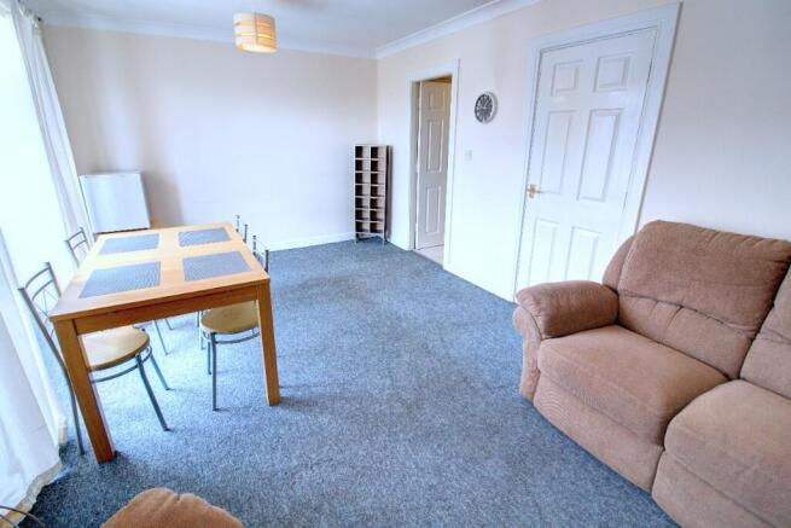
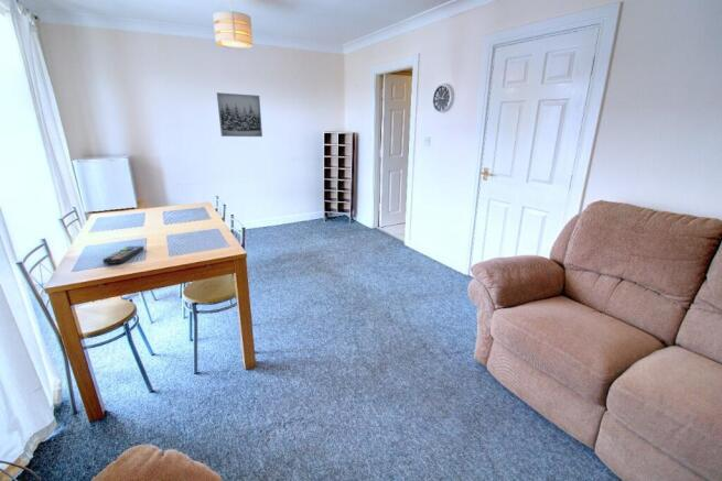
+ remote control [101,245,146,265]
+ wall art [216,91,263,138]
